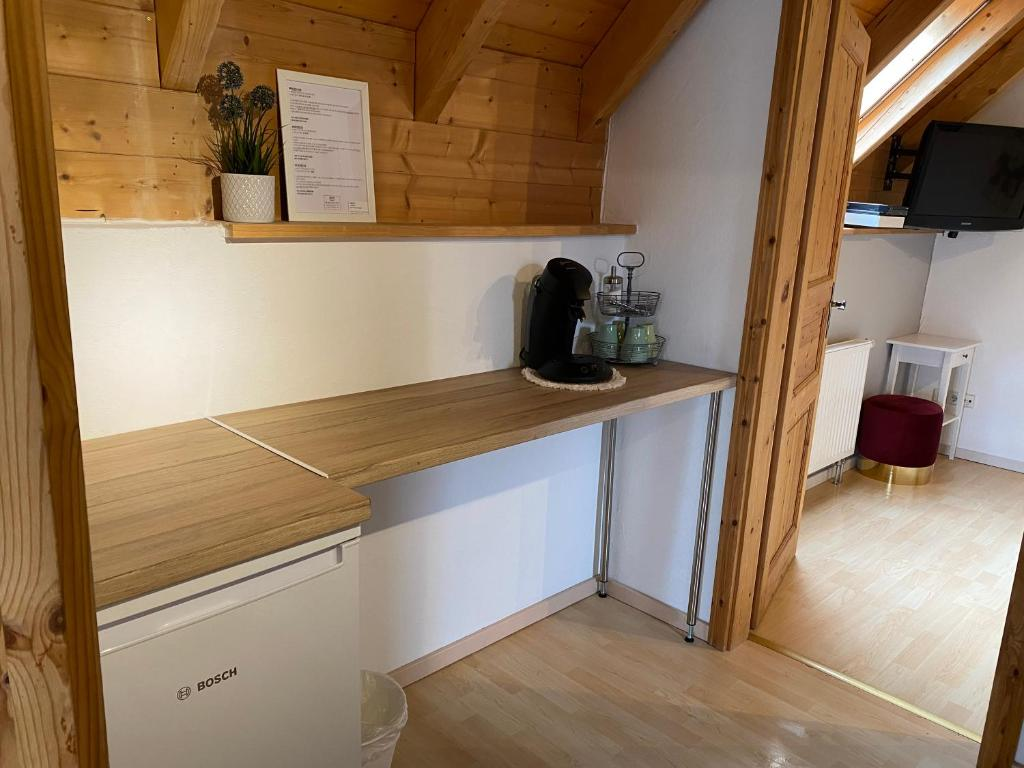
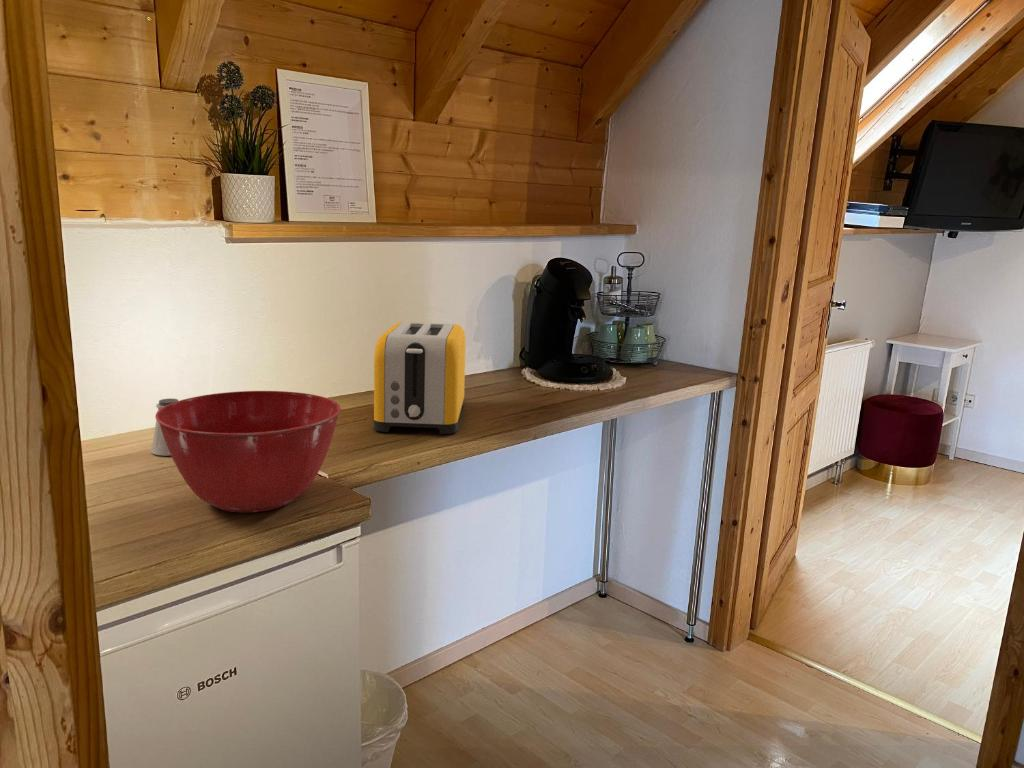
+ mixing bowl [154,390,342,513]
+ toaster [373,321,466,435]
+ saltshaker [150,398,179,457]
